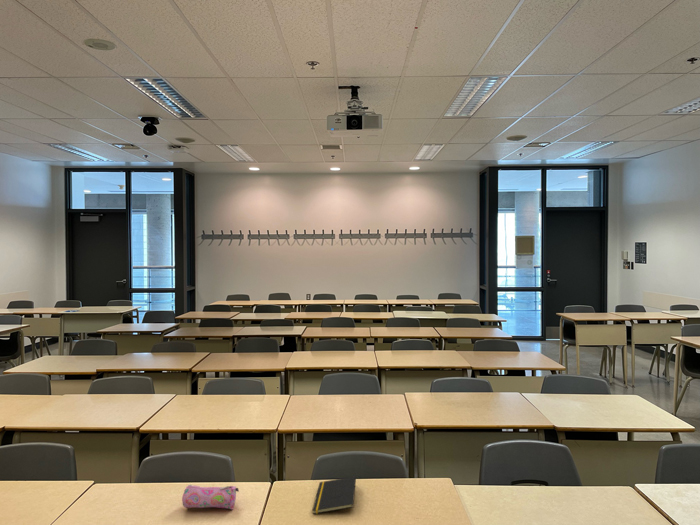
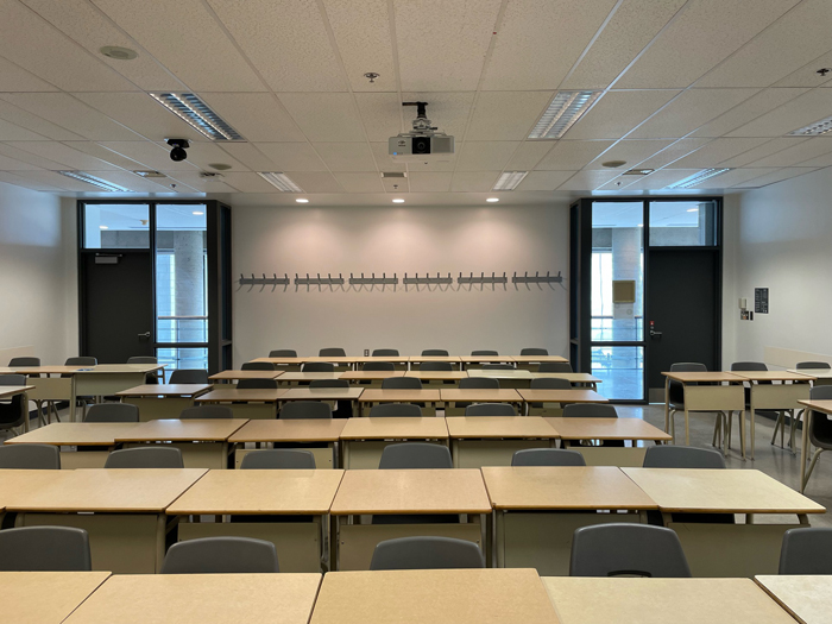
- pencil case [181,484,240,510]
- notepad [311,475,357,515]
